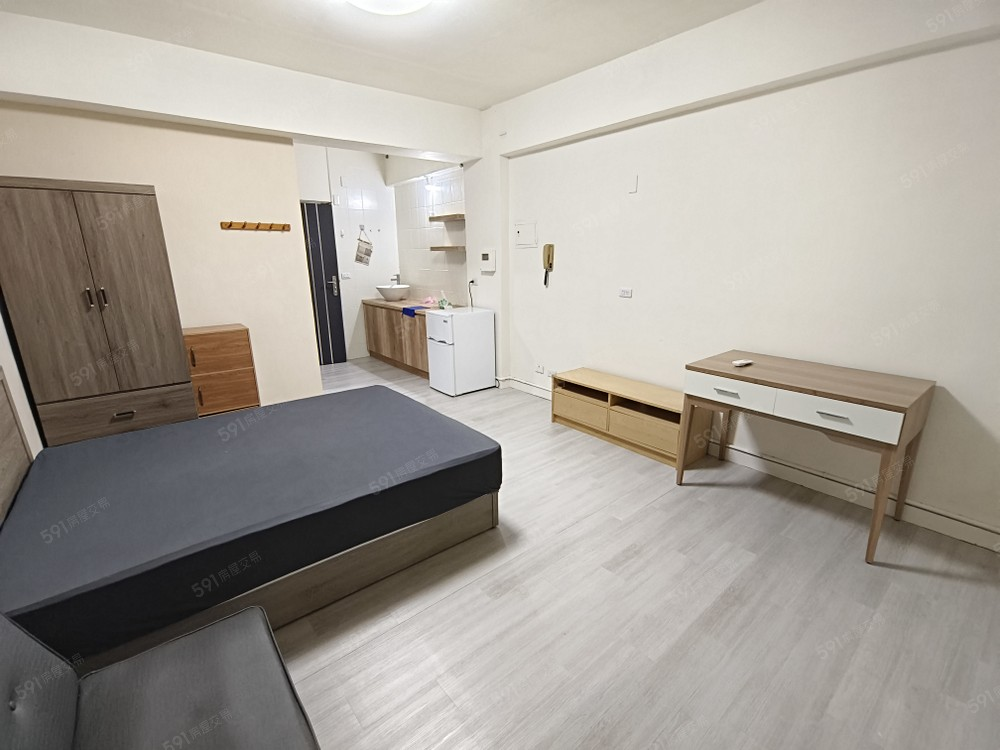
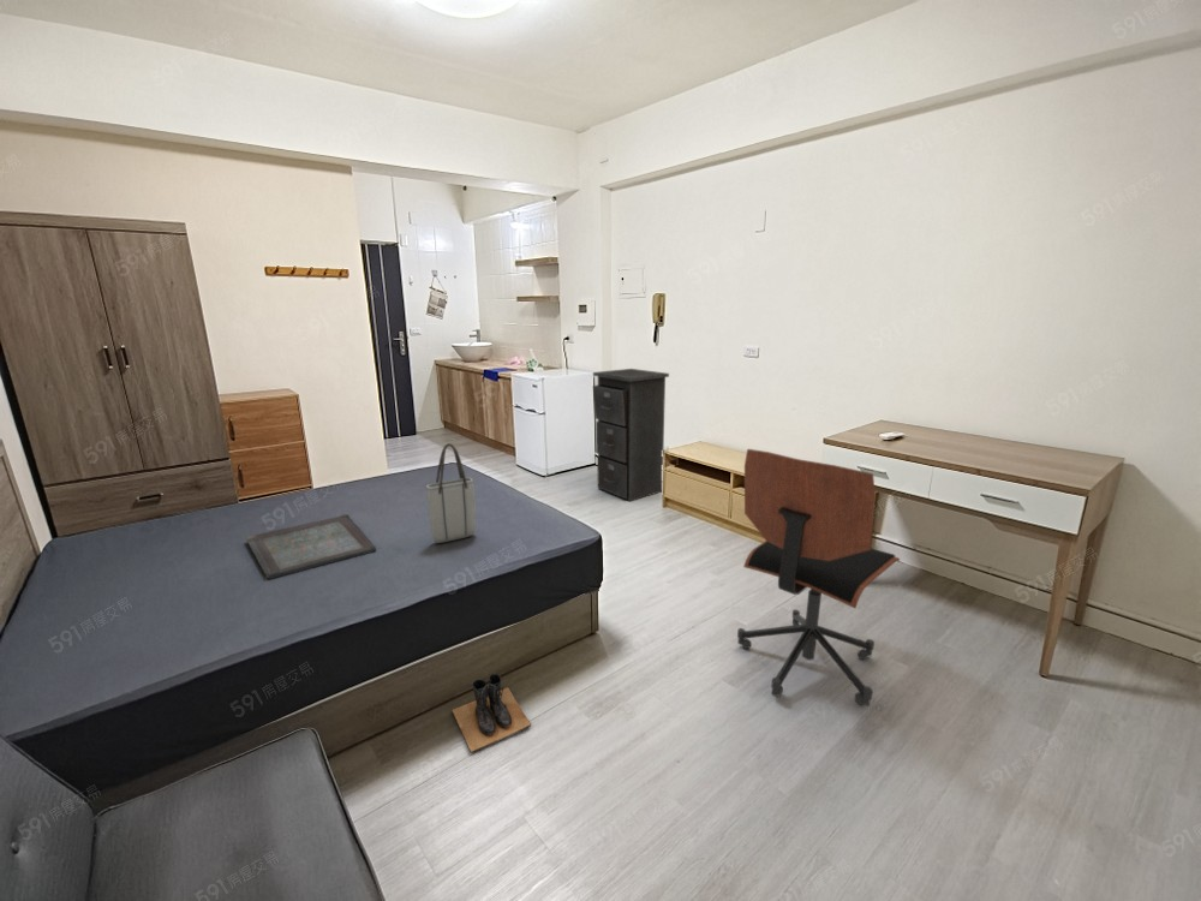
+ office chair [736,448,901,708]
+ tote bag [425,442,477,544]
+ boots [450,673,532,753]
+ serving tray [245,513,377,580]
+ filing cabinet [592,368,670,502]
